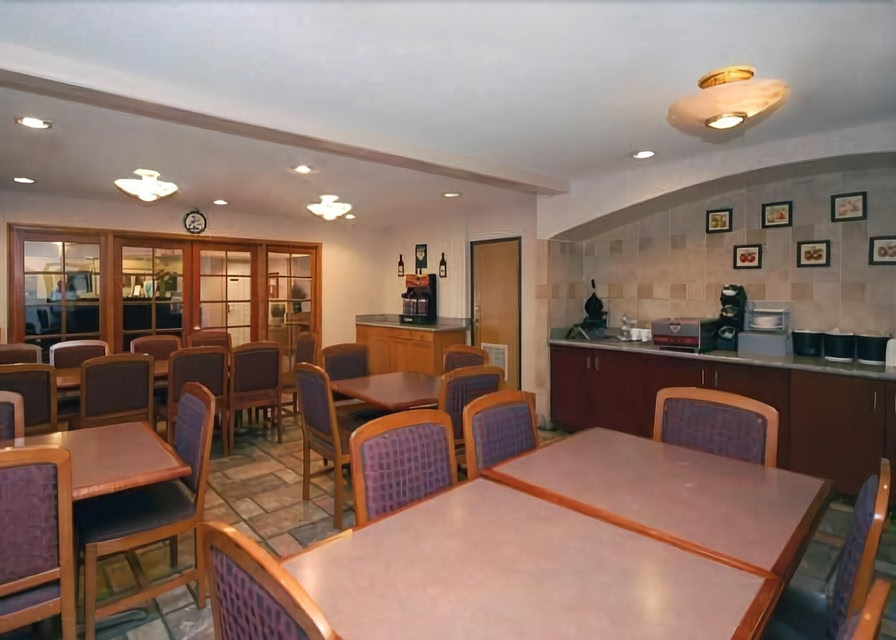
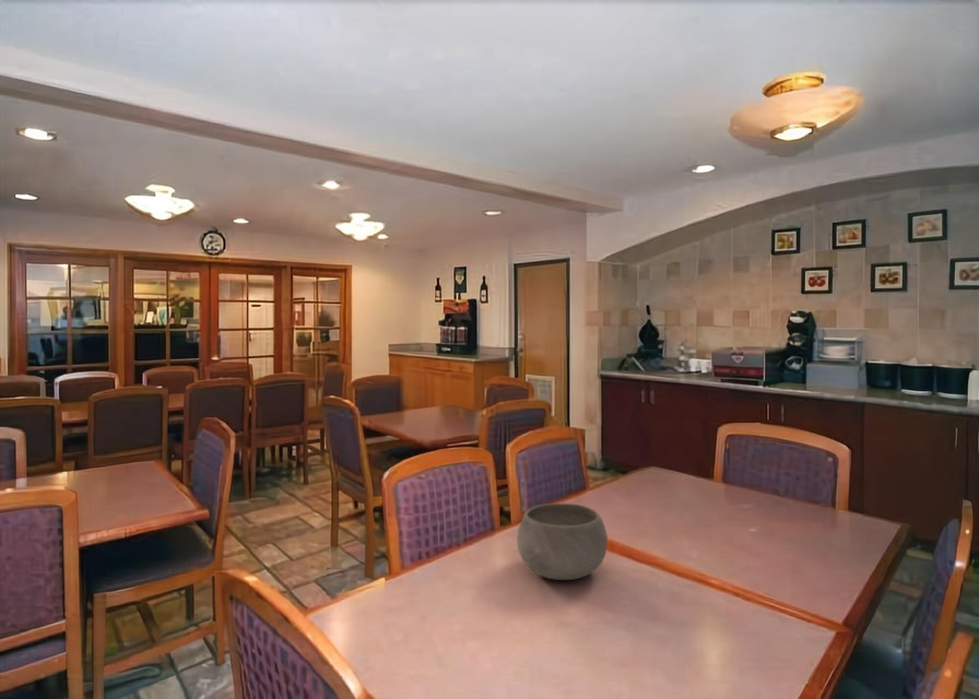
+ bowl [516,502,609,581]
